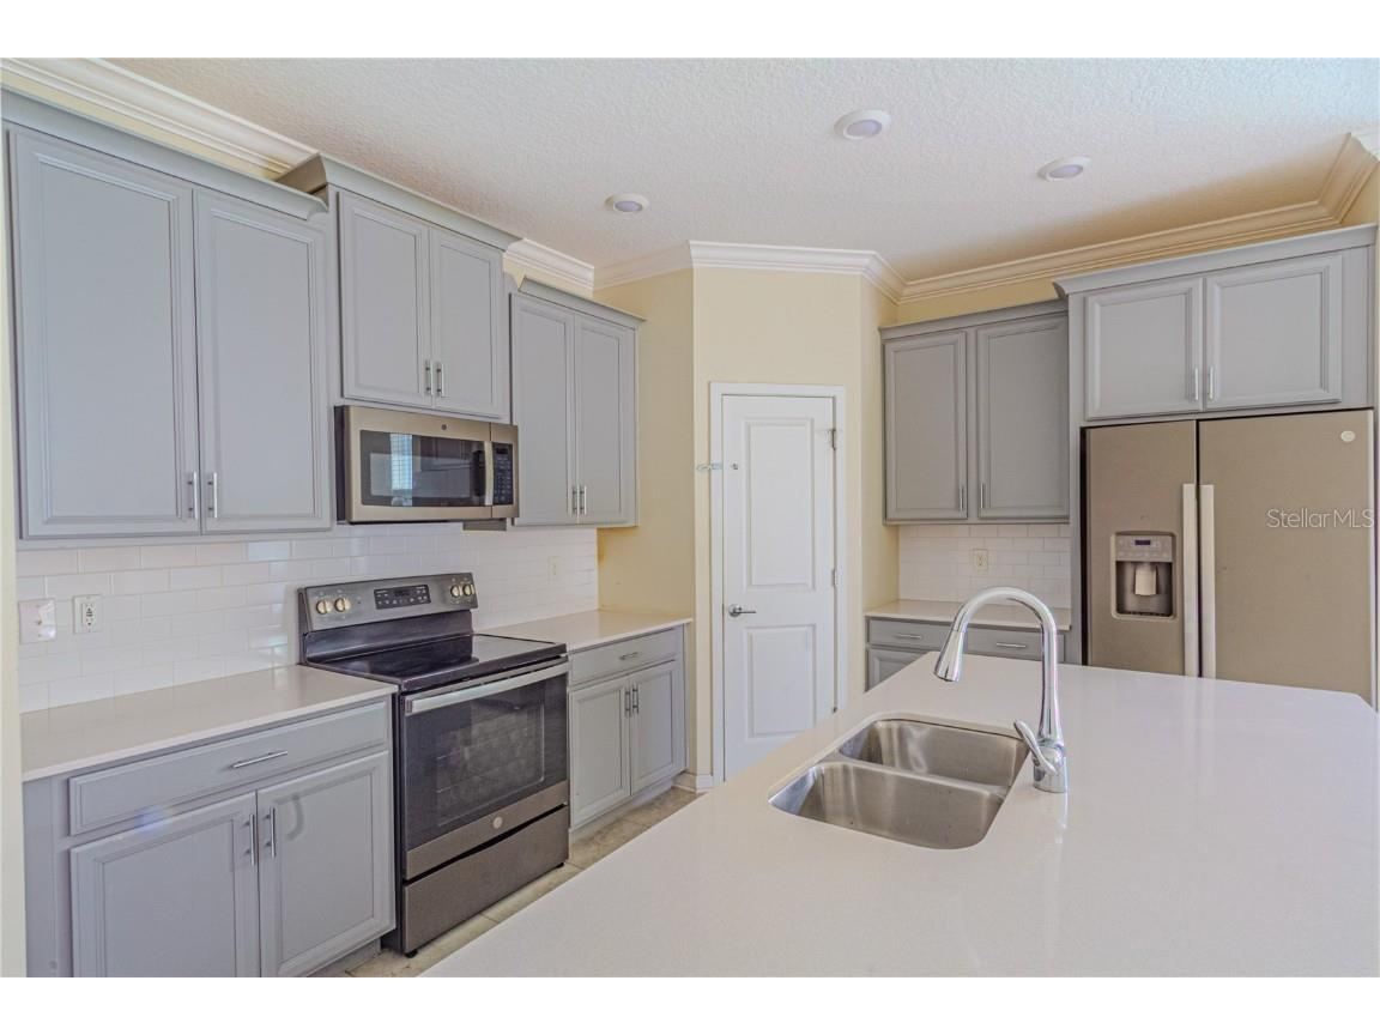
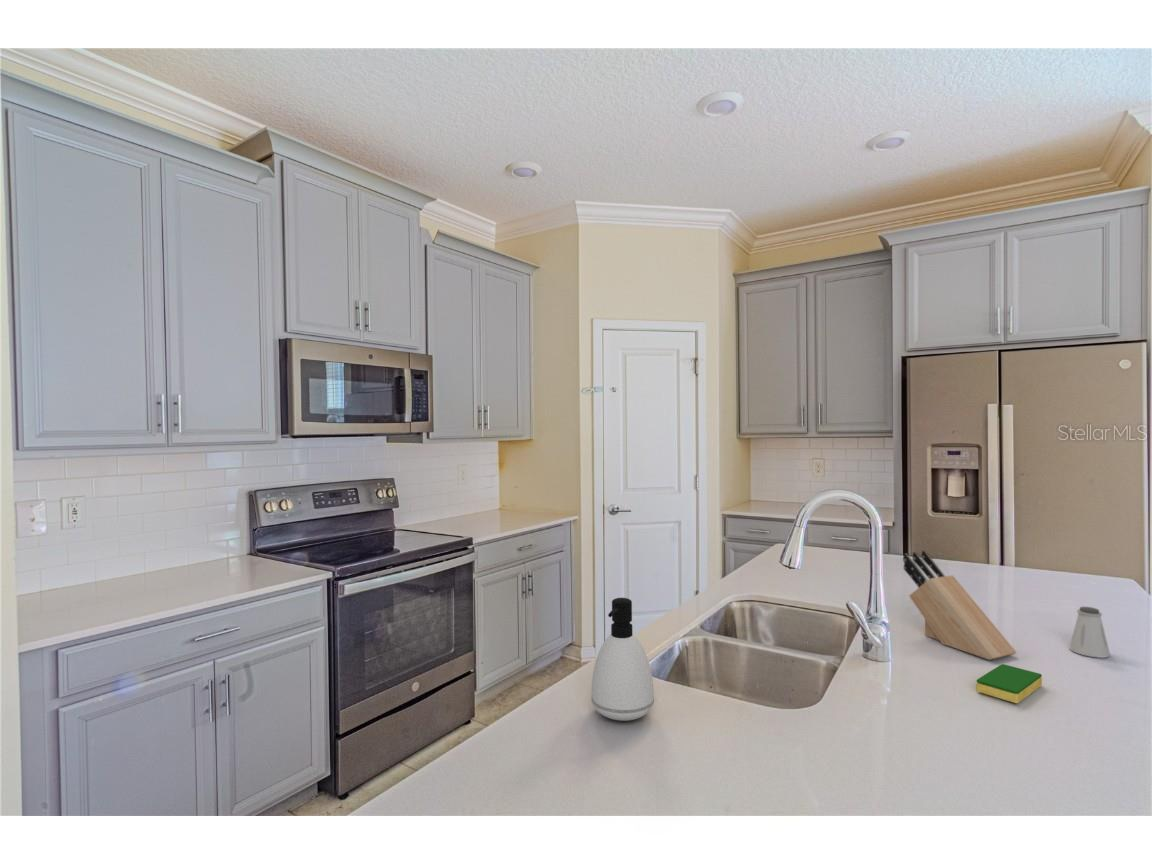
+ saltshaker [1068,606,1111,659]
+ knife block [902,549,1018,661]
+ dish sponge [976,663,1043,704]
+ soap dispenser [590,597,655,722]
